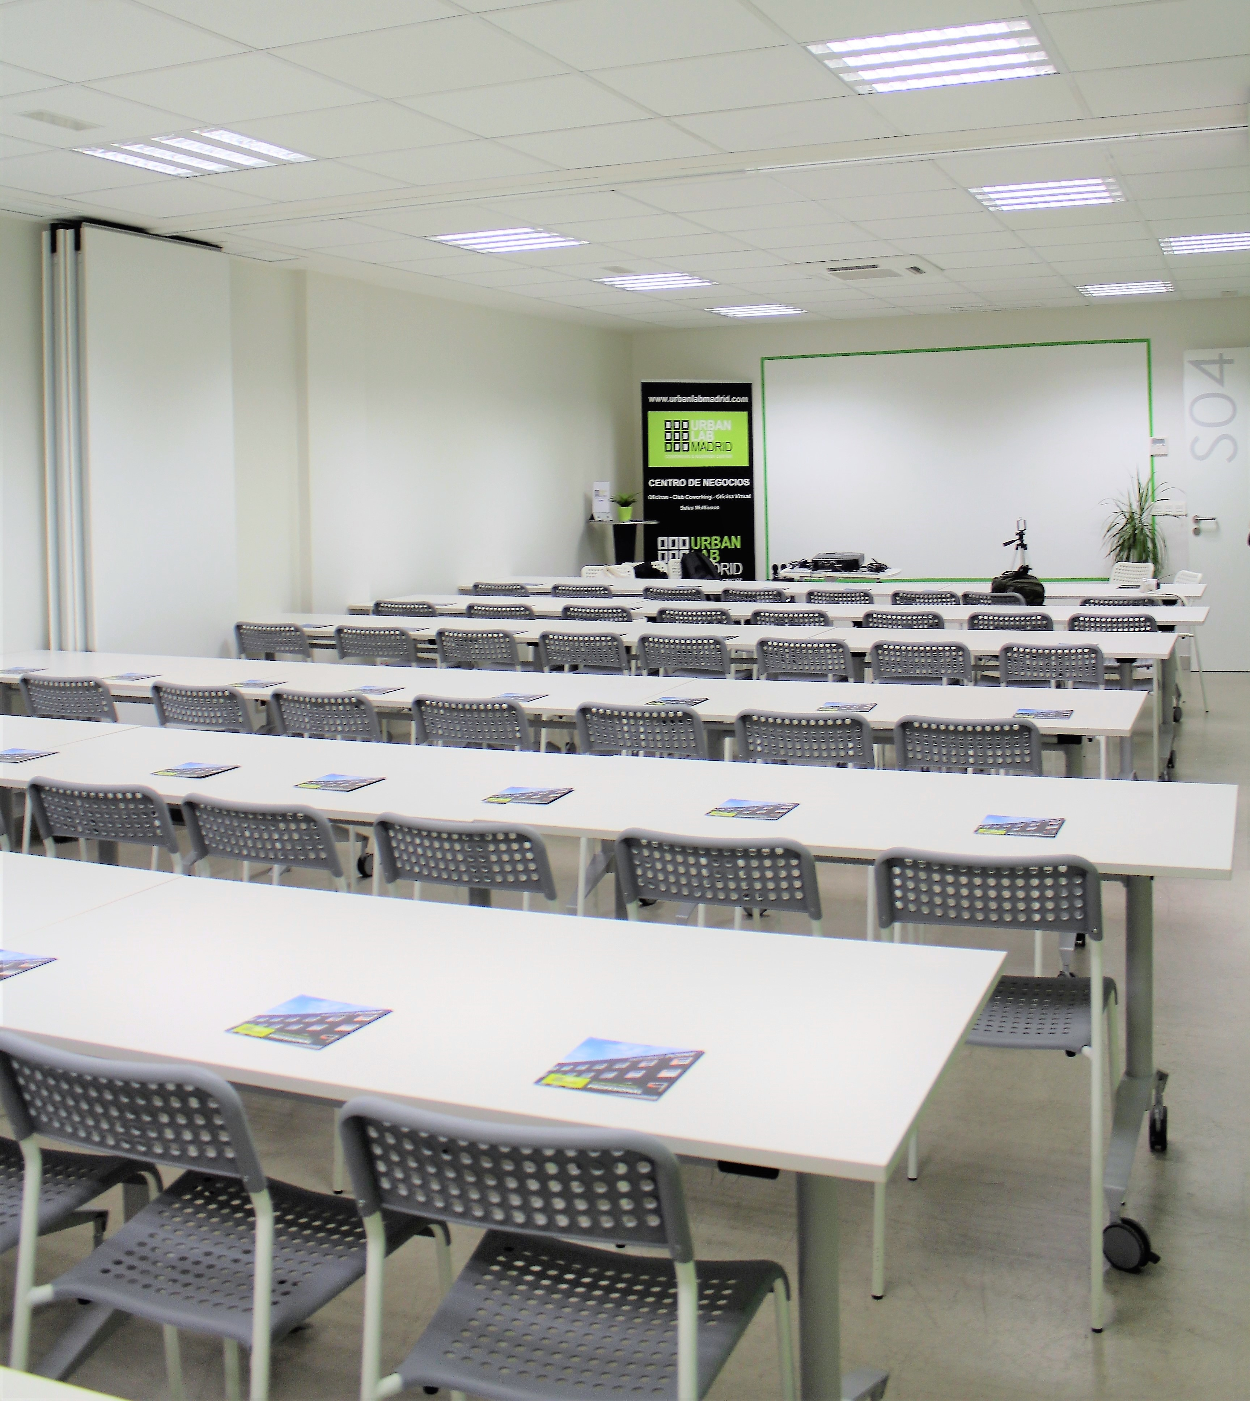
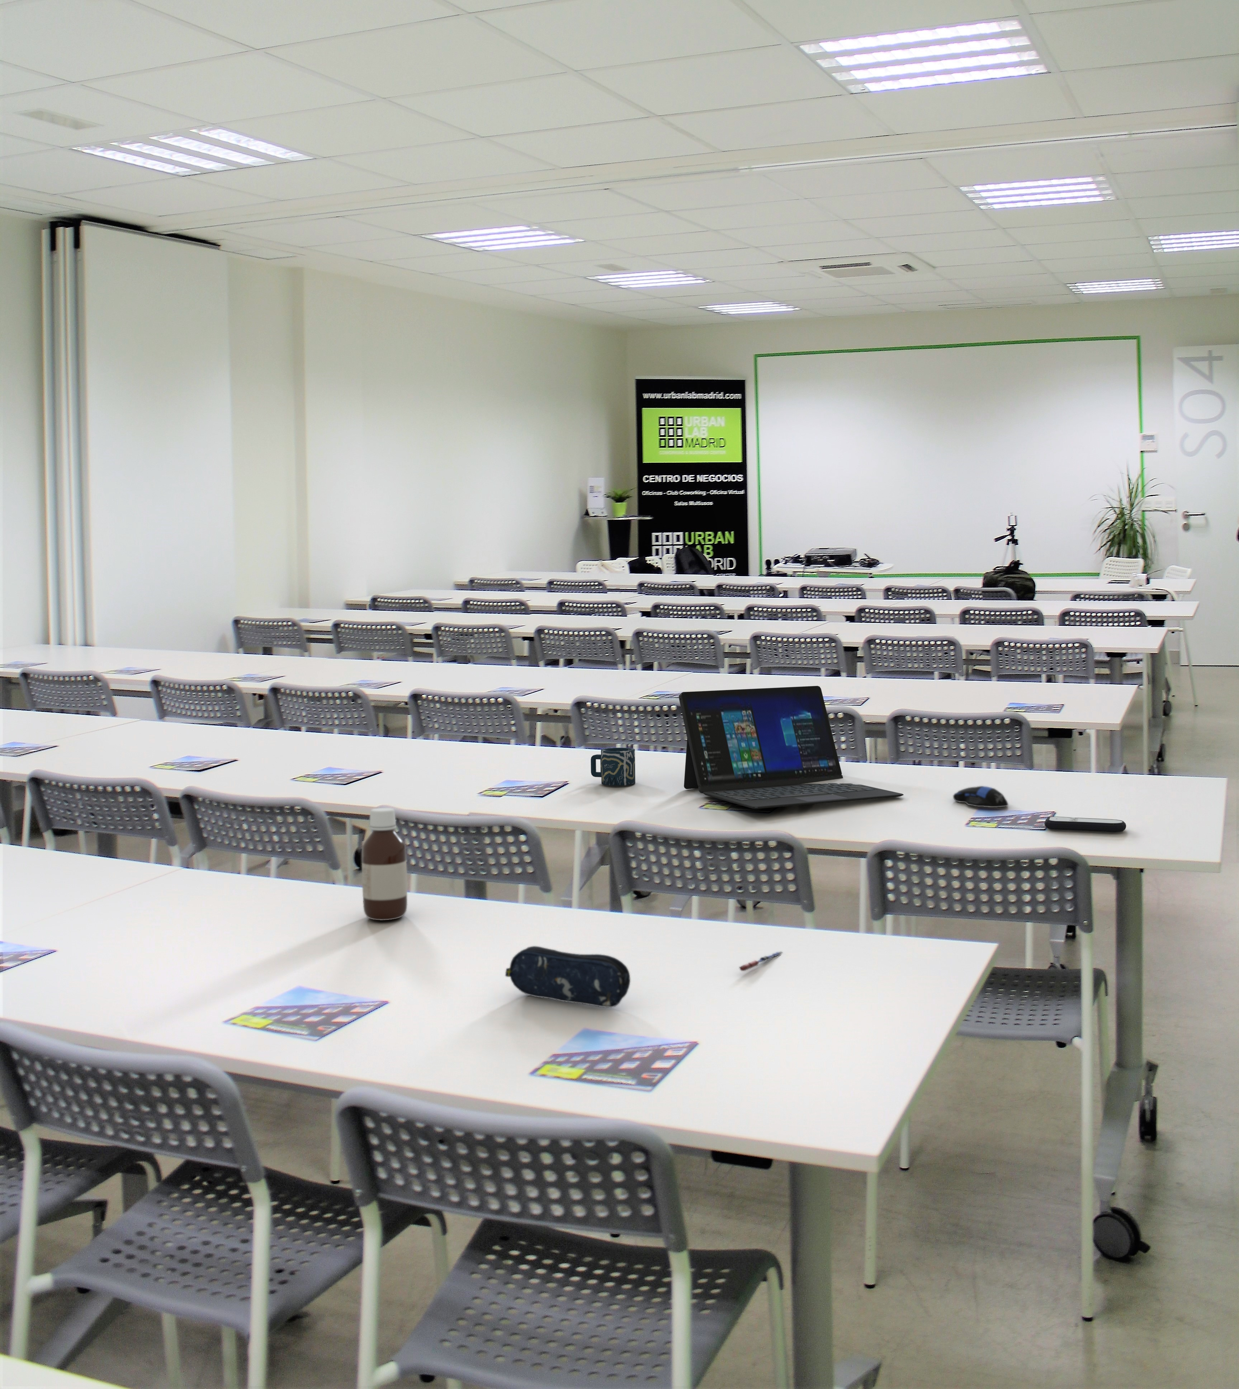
+ remote control [1044,816,1127,833]
+ pen [738,951,783,971]
+ bottle [361,808,408,921]
+ pencil case [505,945,630,1009]
+ laptop [678,686,904,809]
+ cup [591,748,636,786]
+ computer mouse [953,786,1008,808]
